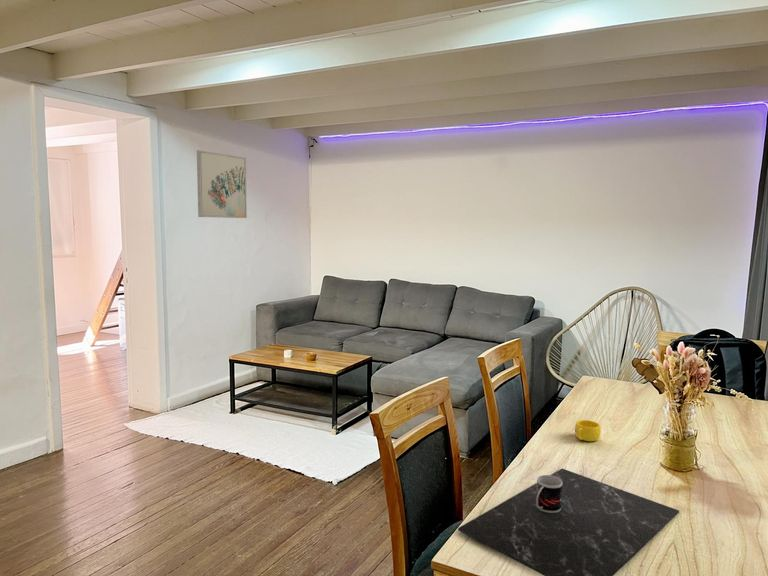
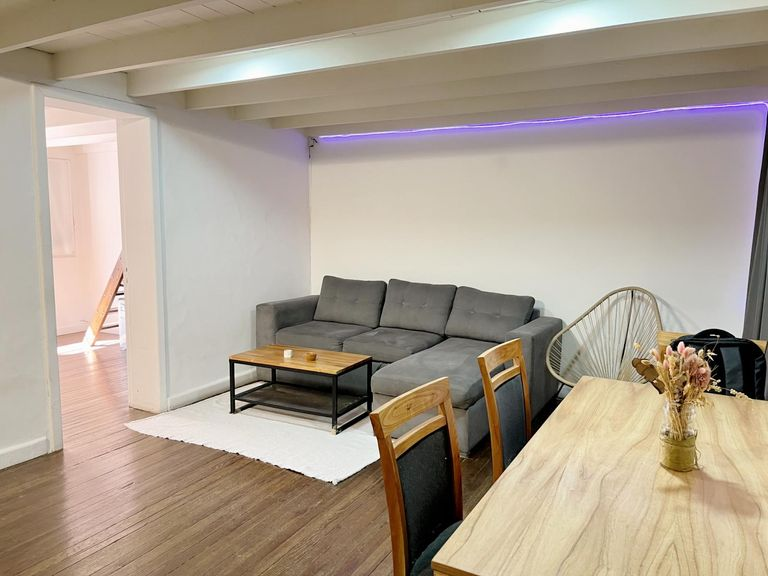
- placemat [457,468,680,576]
- cup [574,419,602,442]
- wall art [196,149,248,219]
